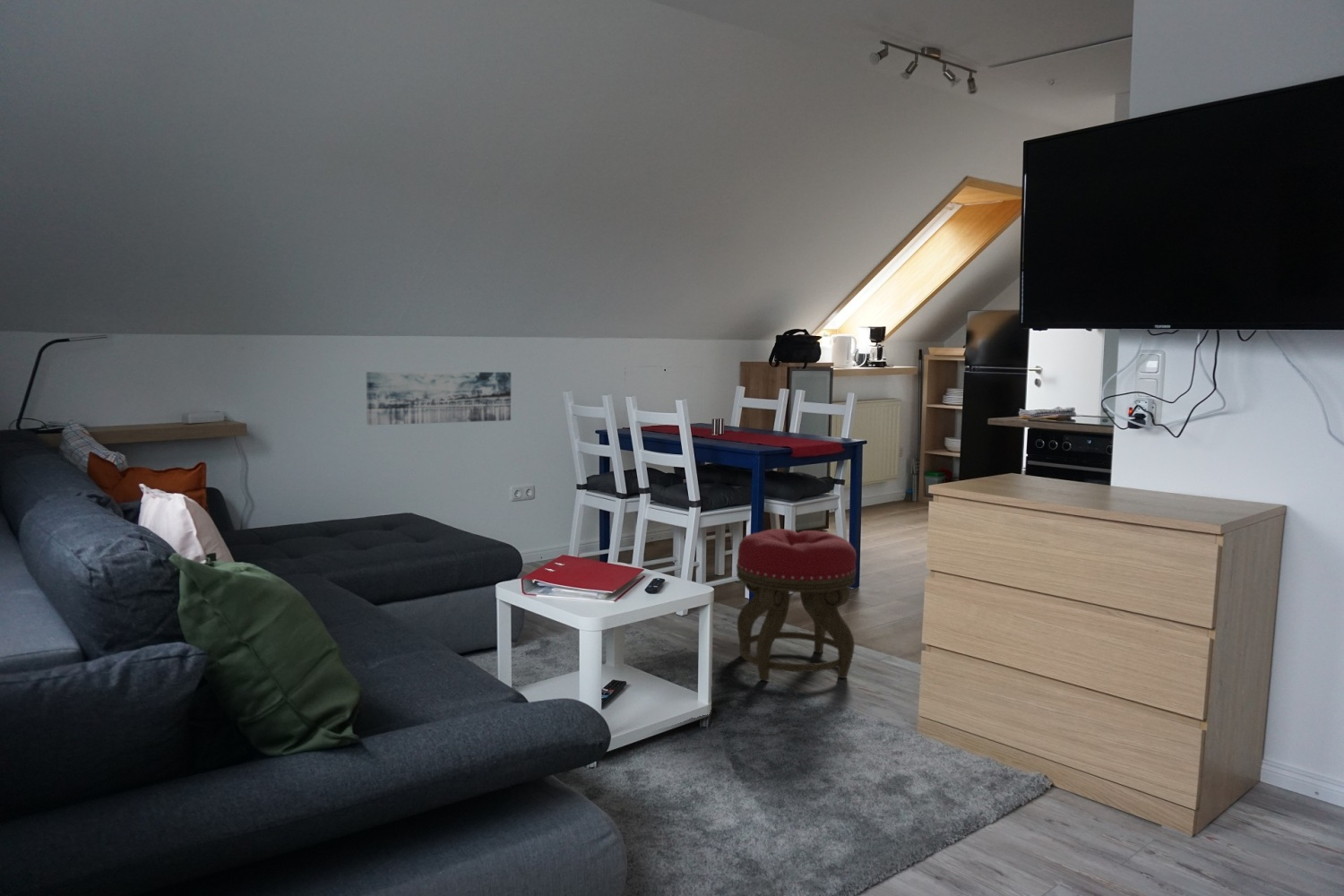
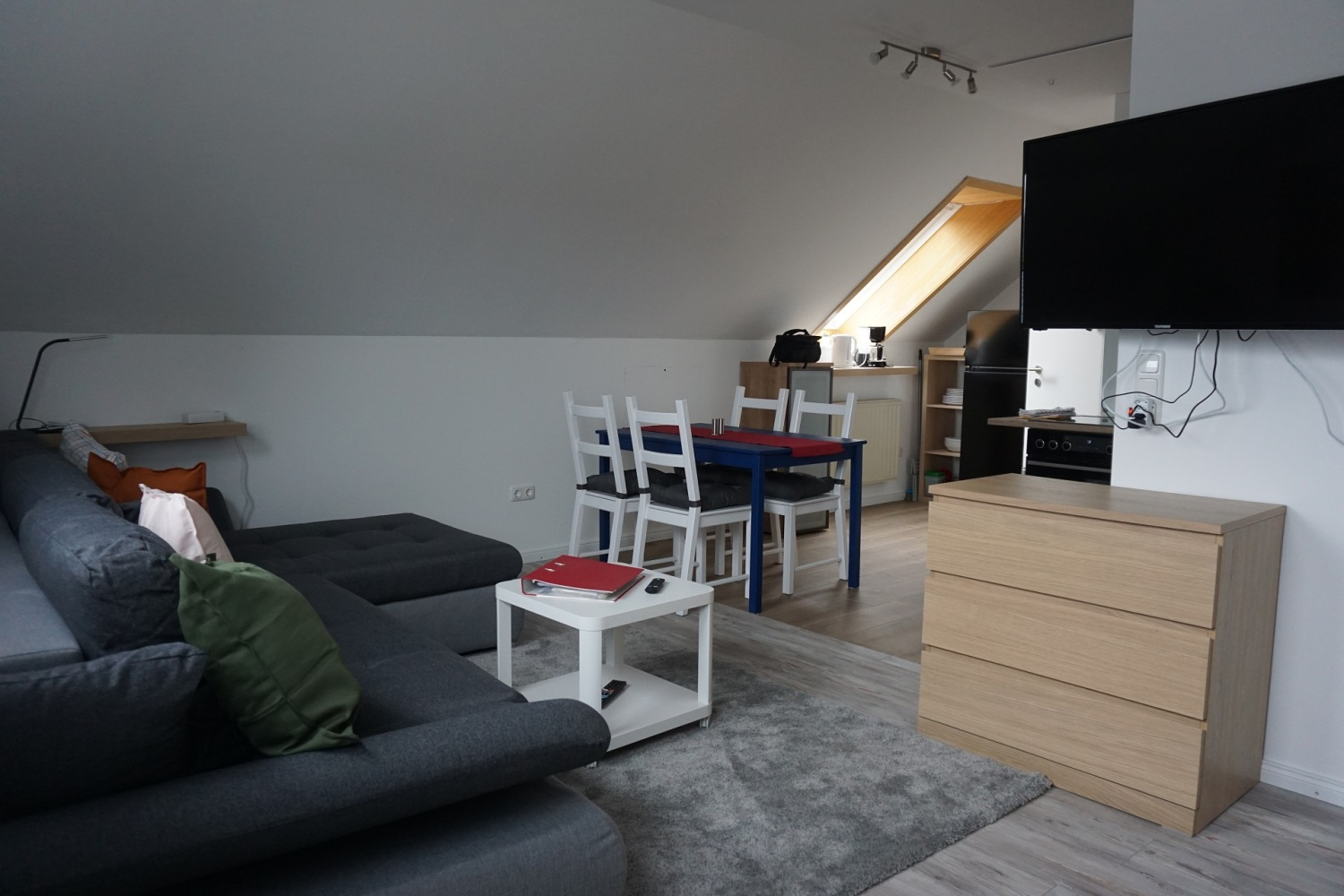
- wall art [366,371,512,426]
- stool [736,528,857,682]
